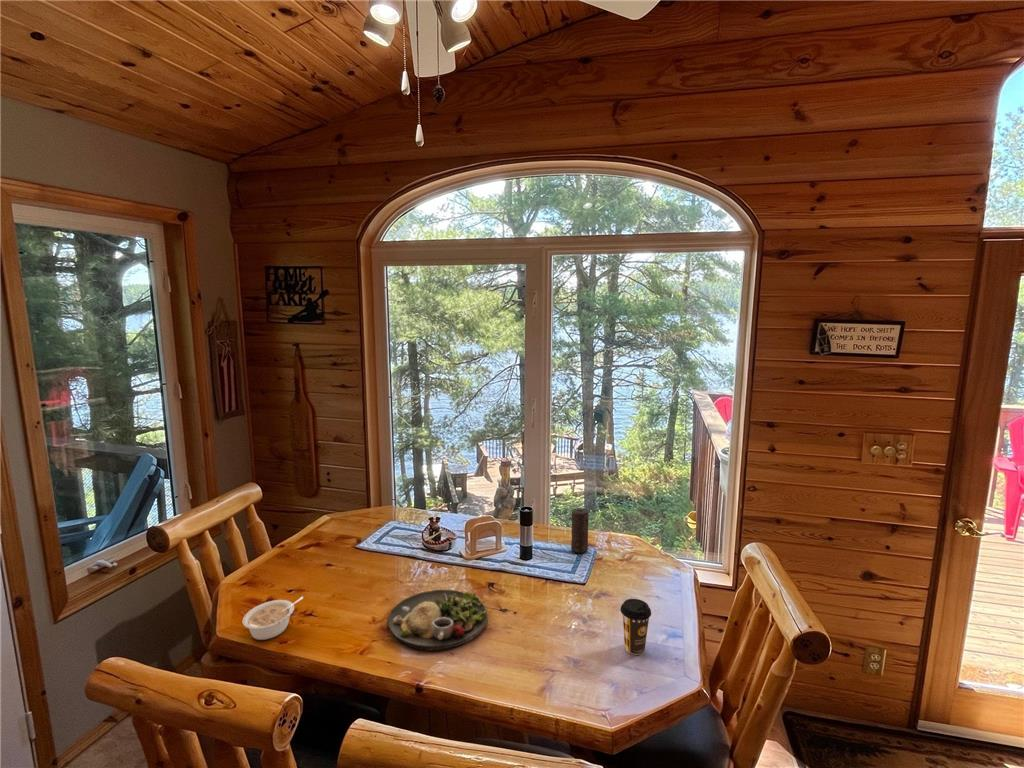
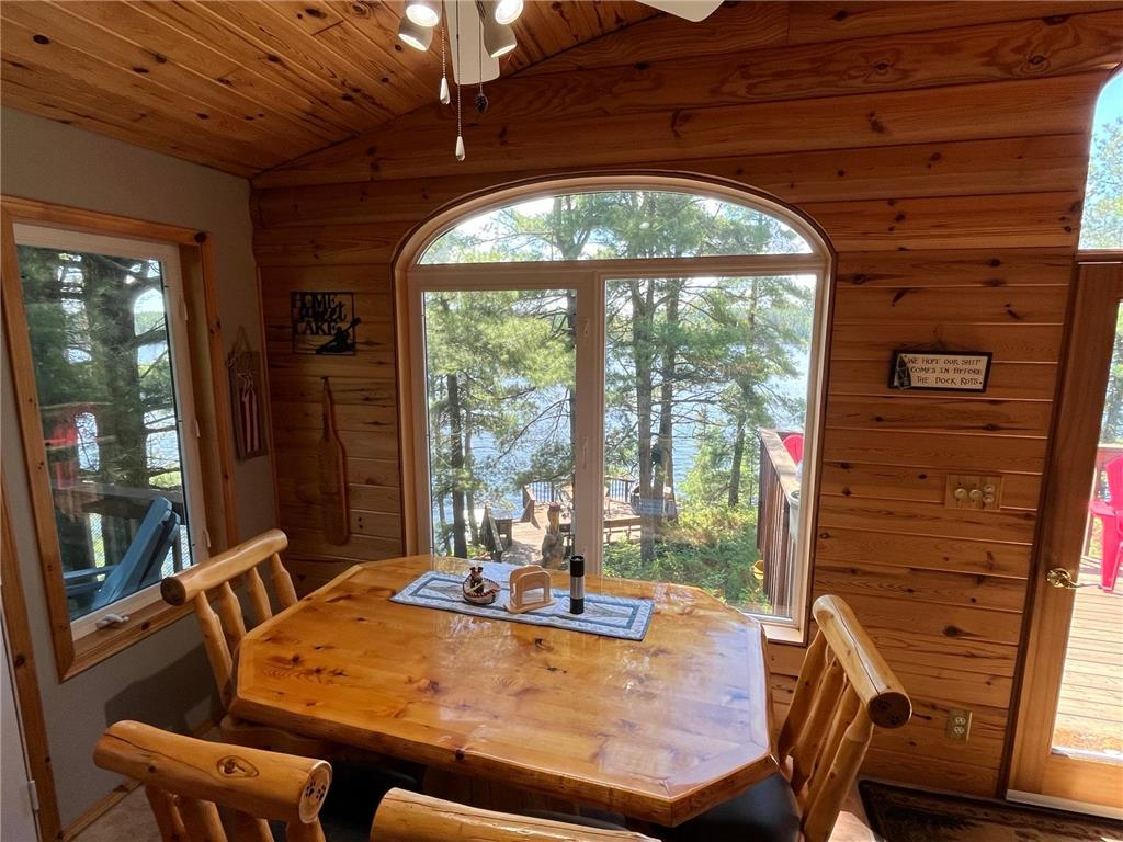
- dinner plate [387,589,489,652]
- candle [570,507,590,554]
- coffee cup [619,598,652,656]
- legume [242,596,304,641]
